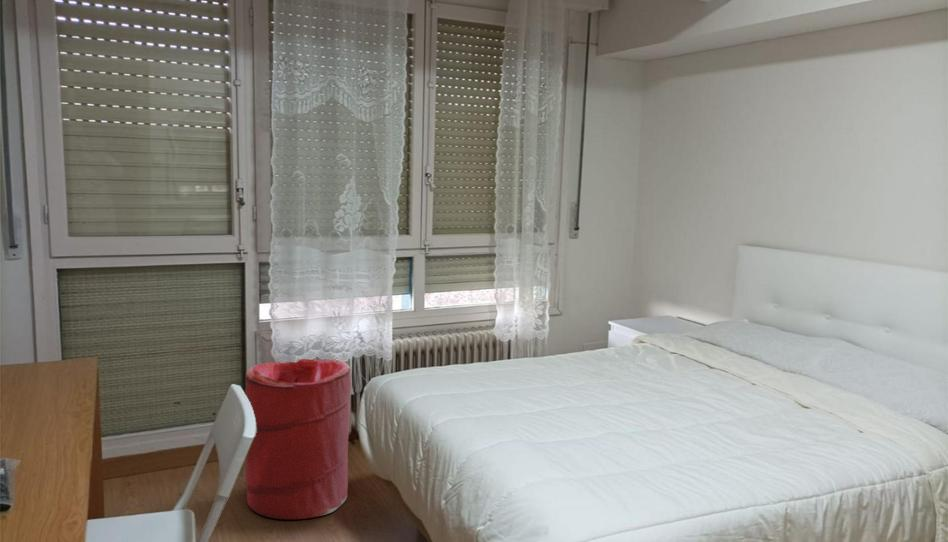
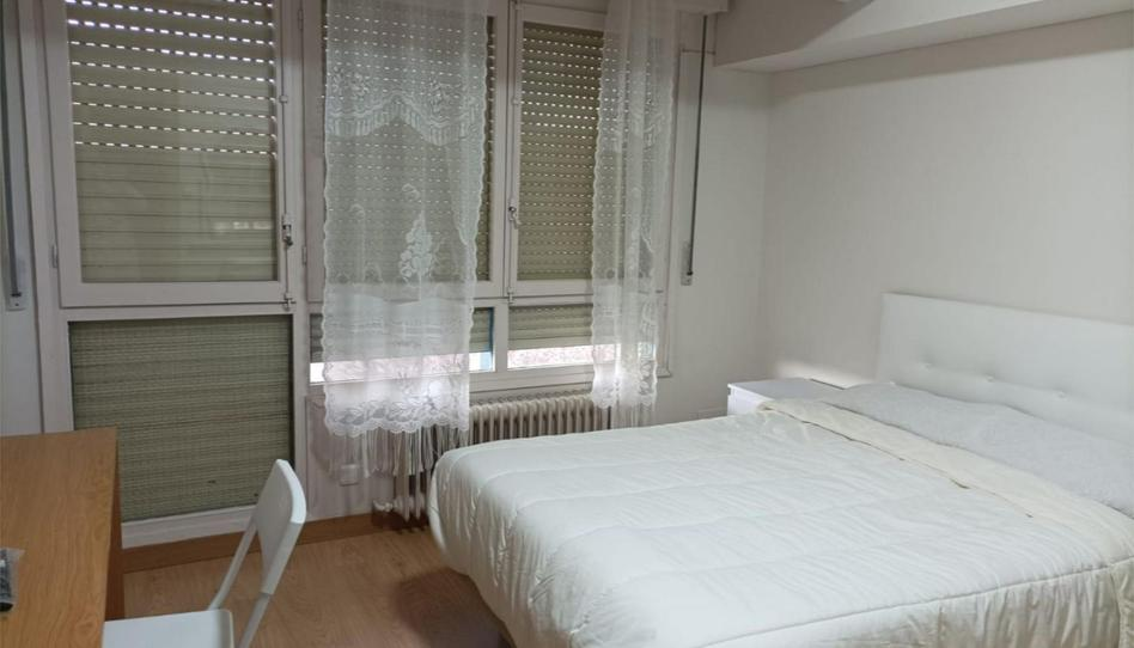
- laundry hamper [244,358,352,520]
